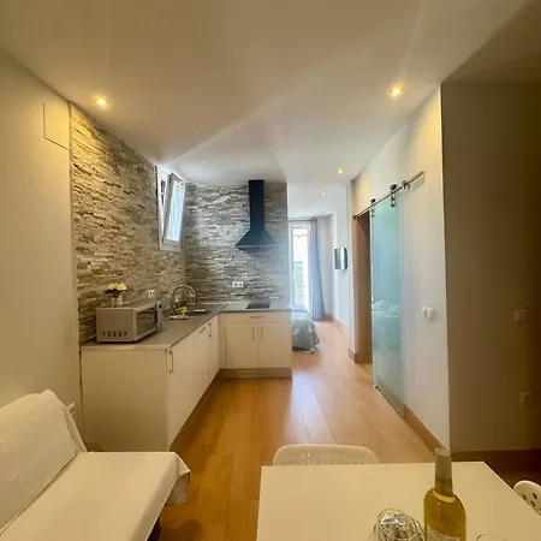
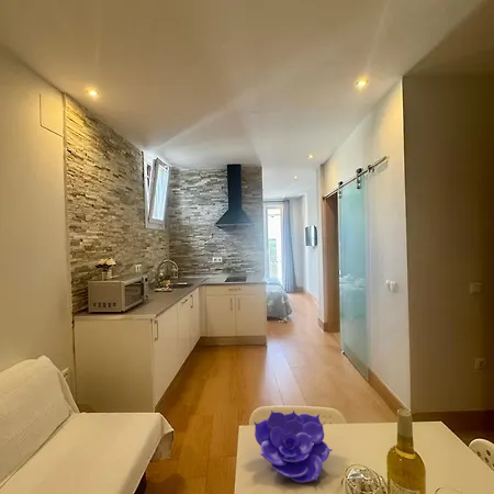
+ decorative bowl [252,408,334,484]
